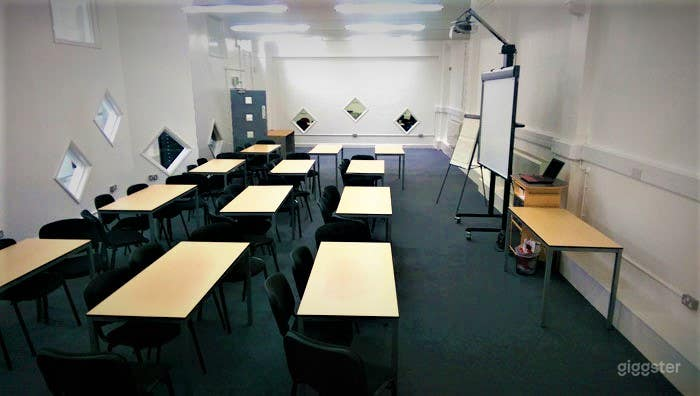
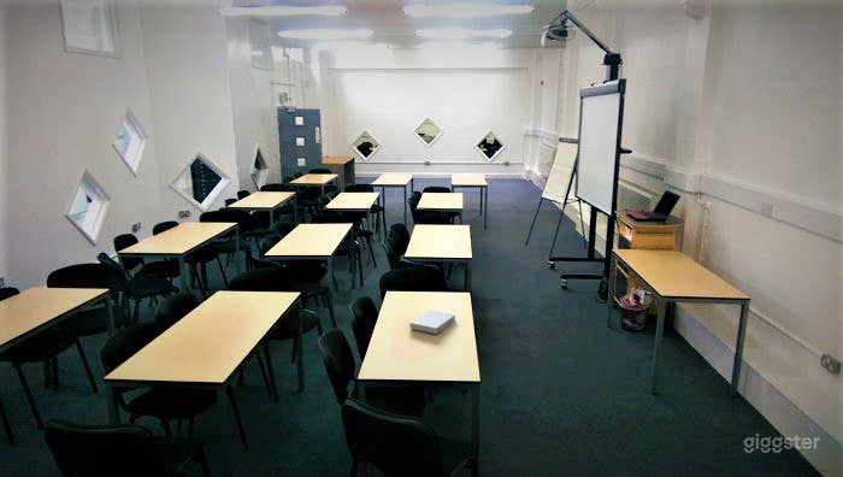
+ book [408,308,456,335]
